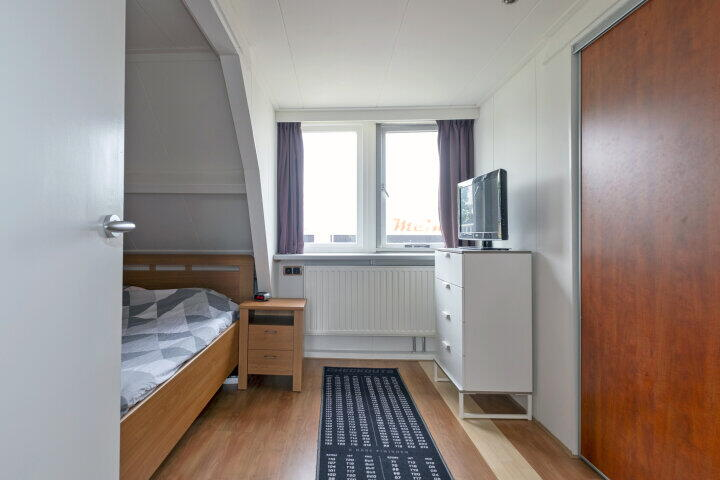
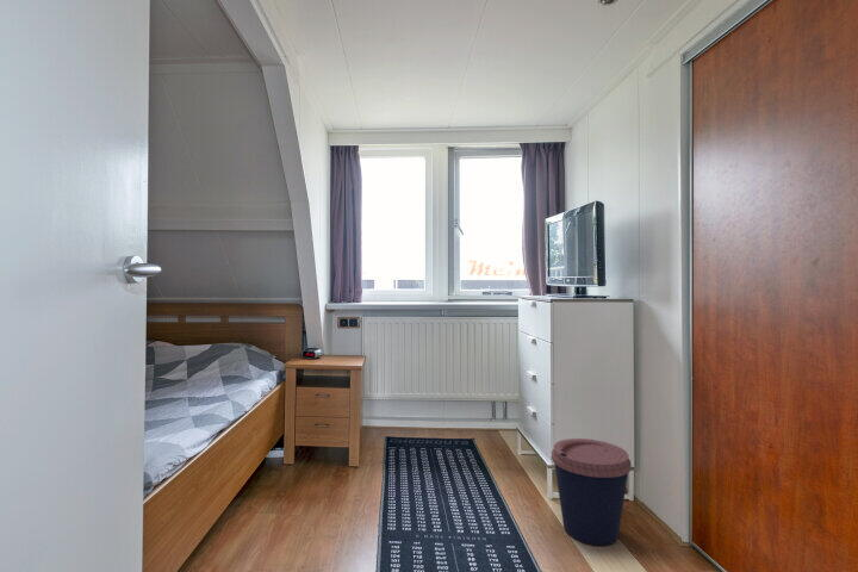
+ coffee cup [551,437,633,547]
